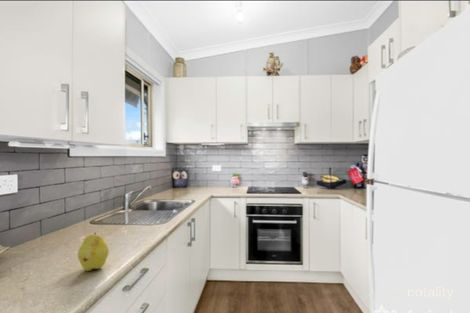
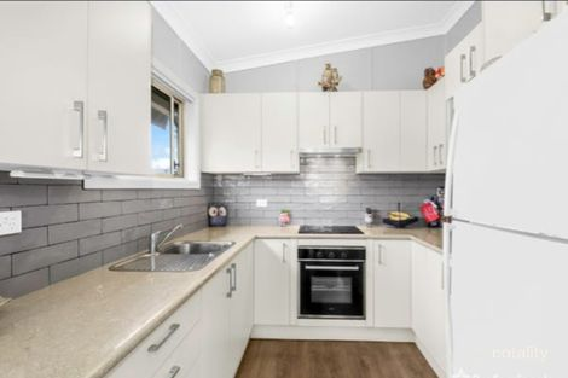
- fruit [77,232,110,272]
